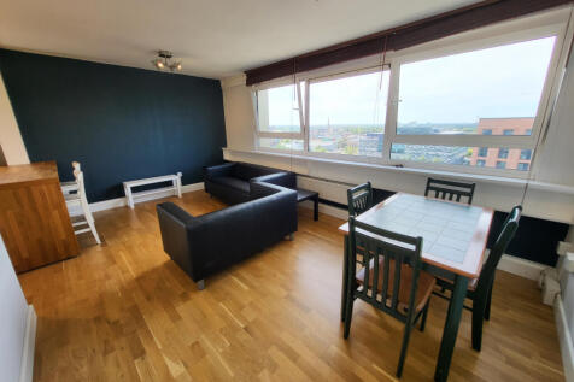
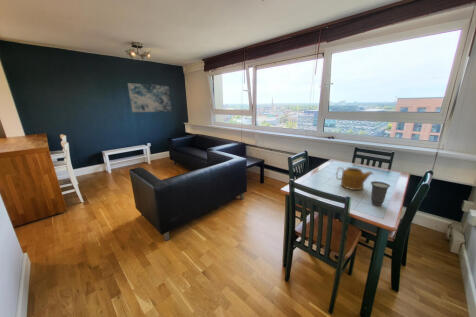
+ cup [370,180,391,207]
+ wall art [127,82,172,113]
+ teapot [335,166,375,191]
